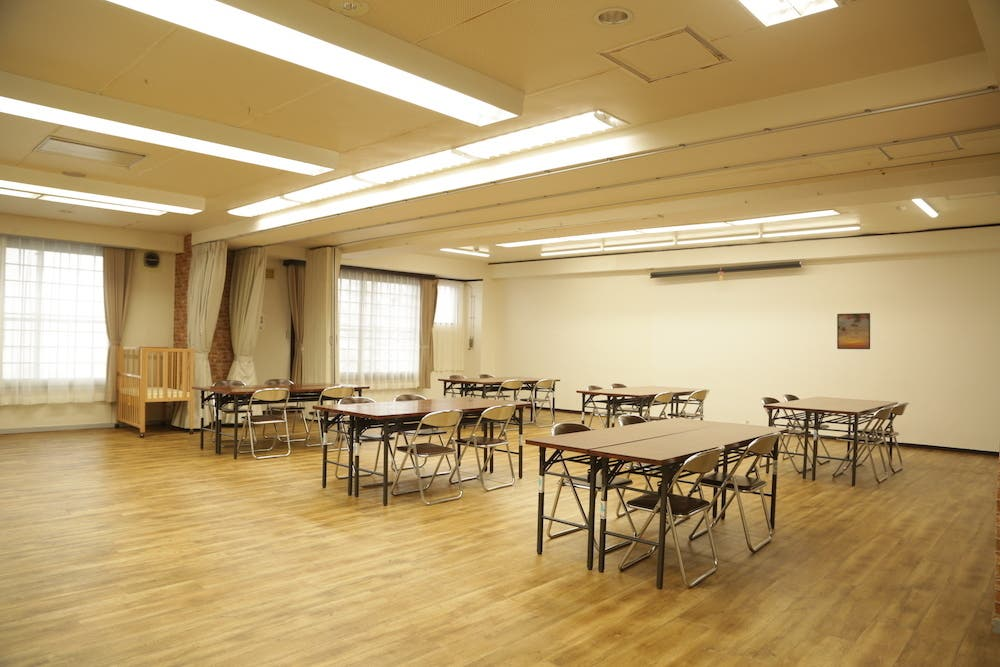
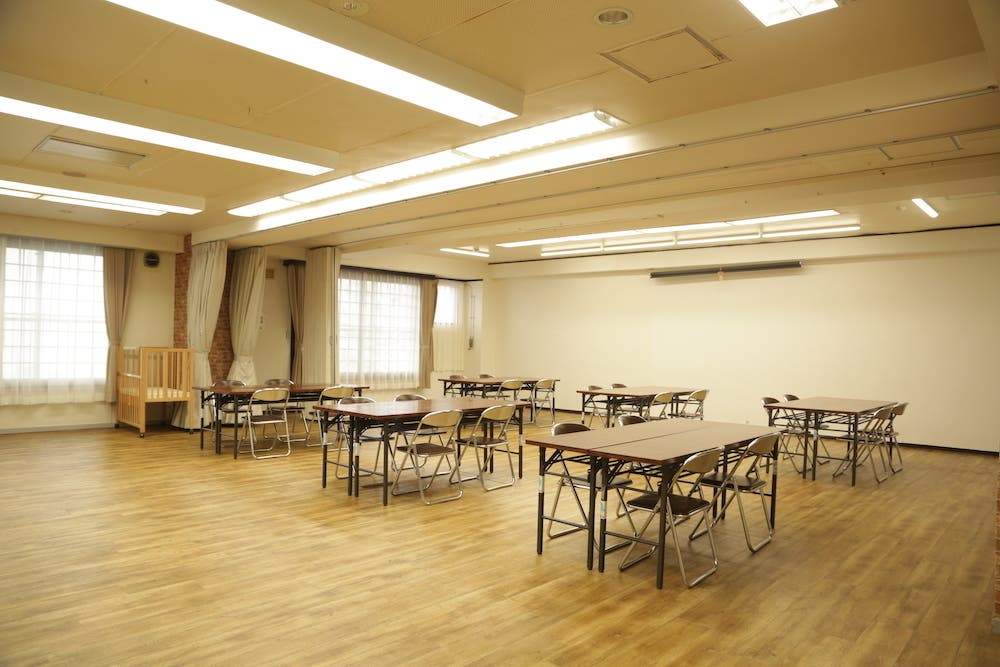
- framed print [836,312,871,350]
